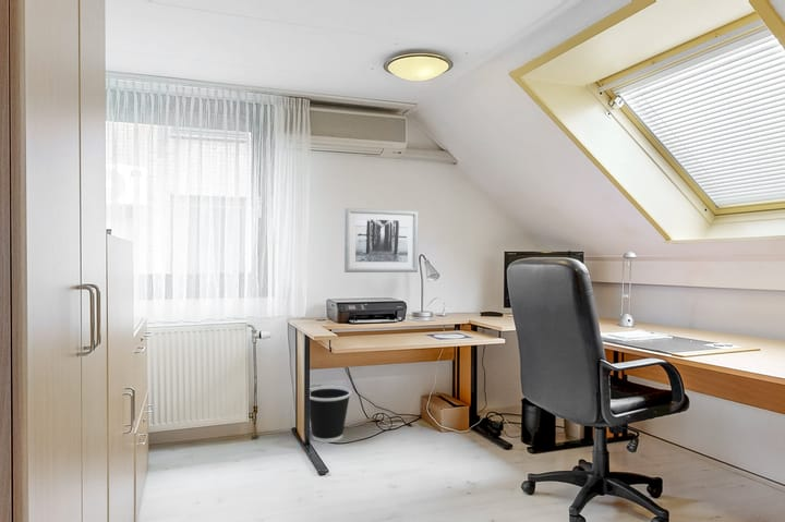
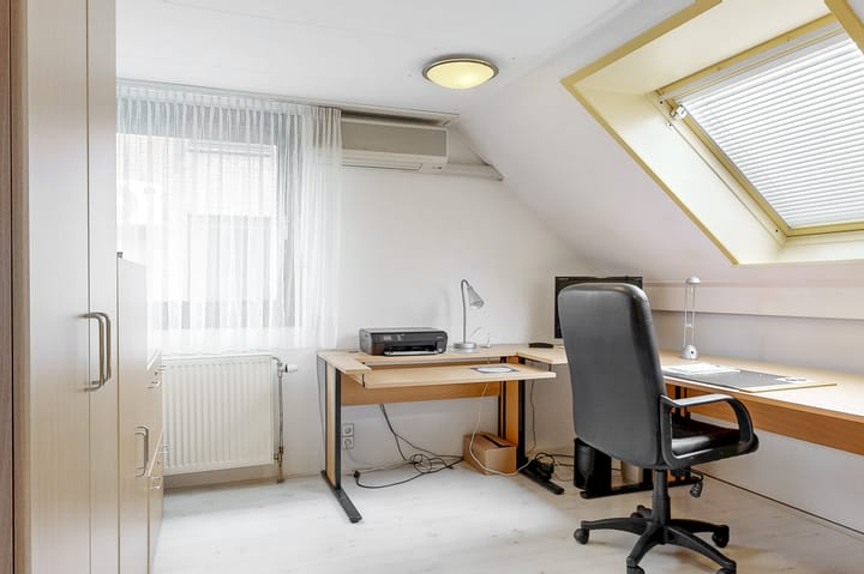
- wall art [343,207,420,274]
- wastebasket [309,385,352,444]
